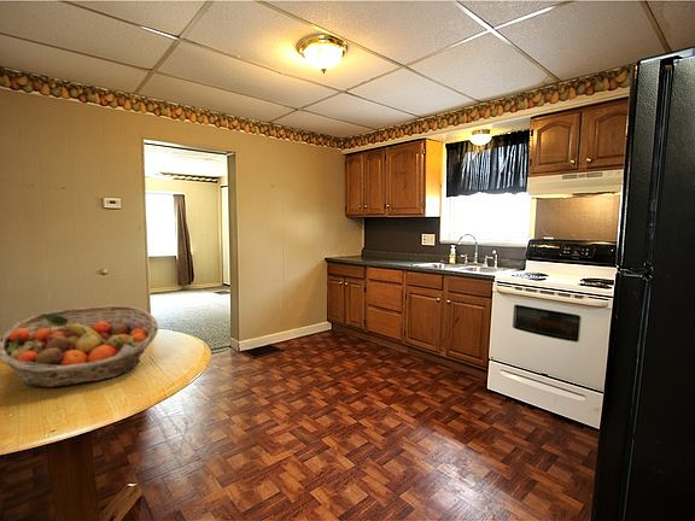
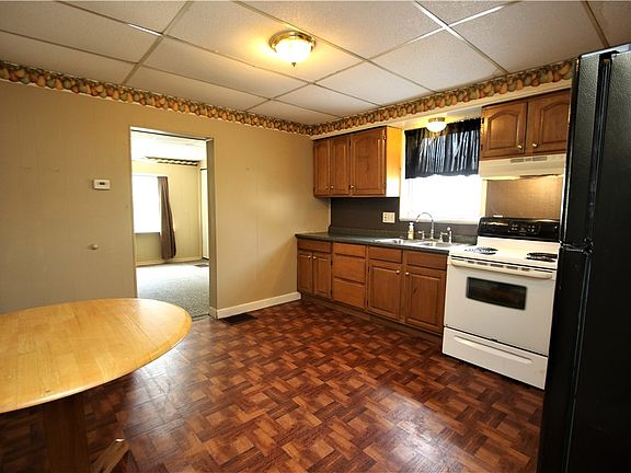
- fruit basket [0,304,159,388]
